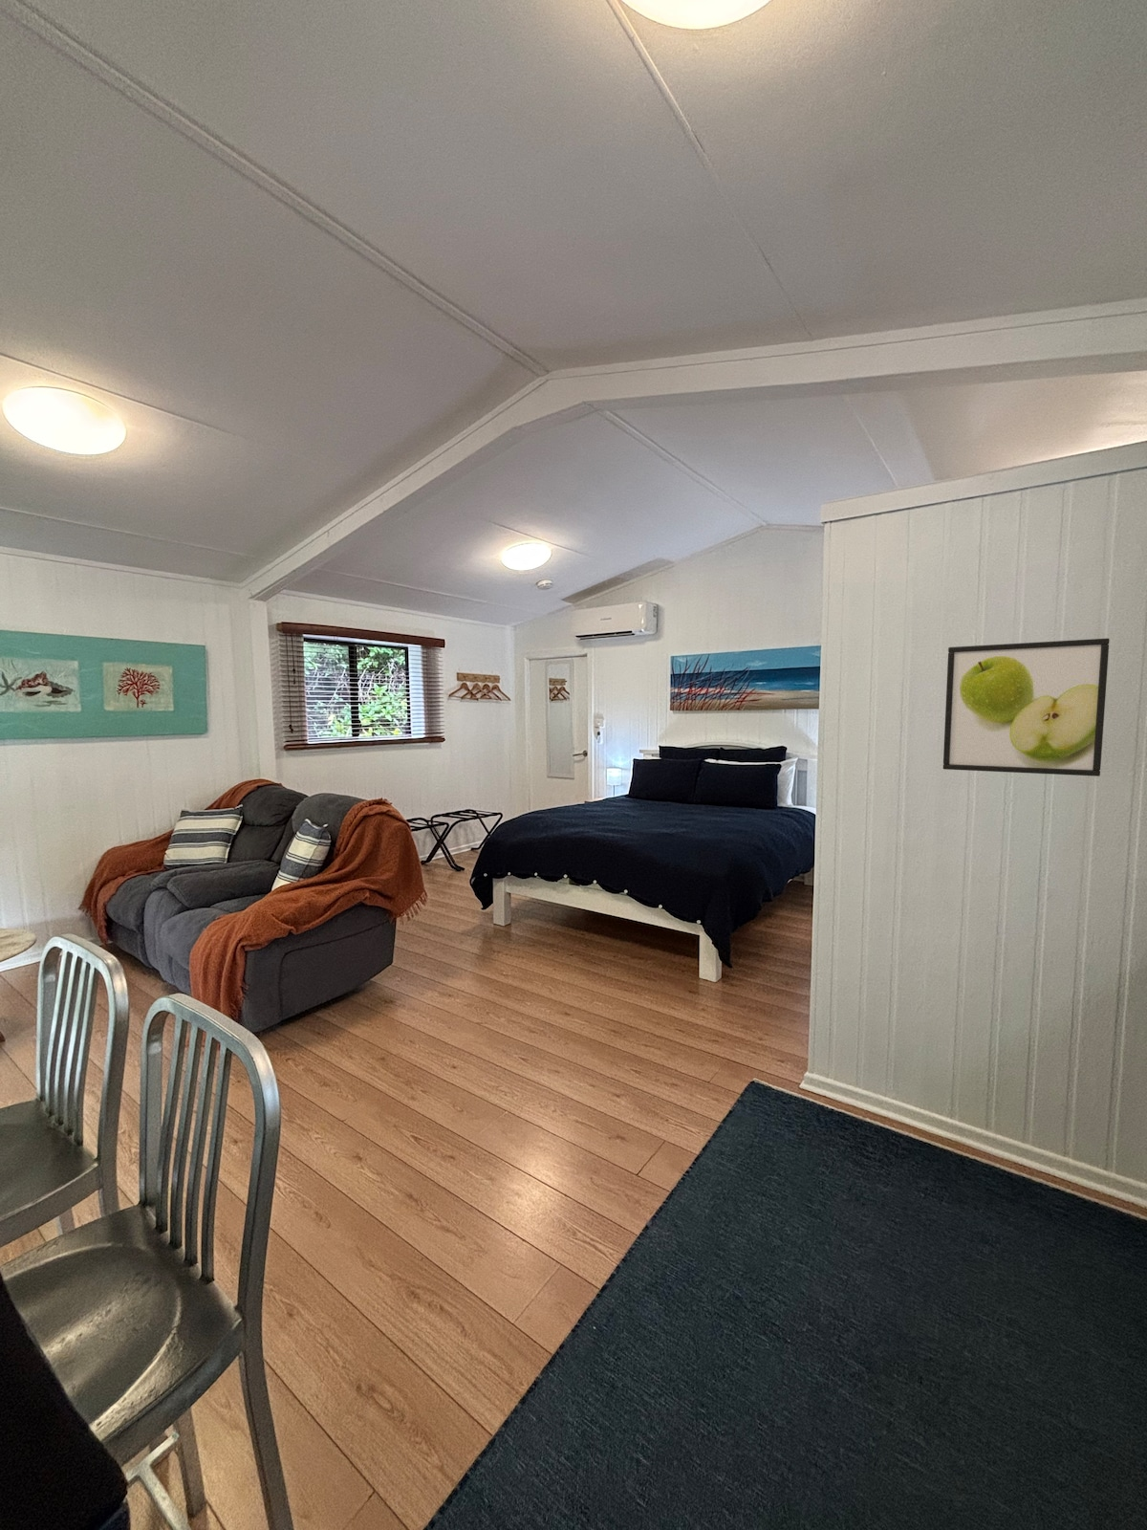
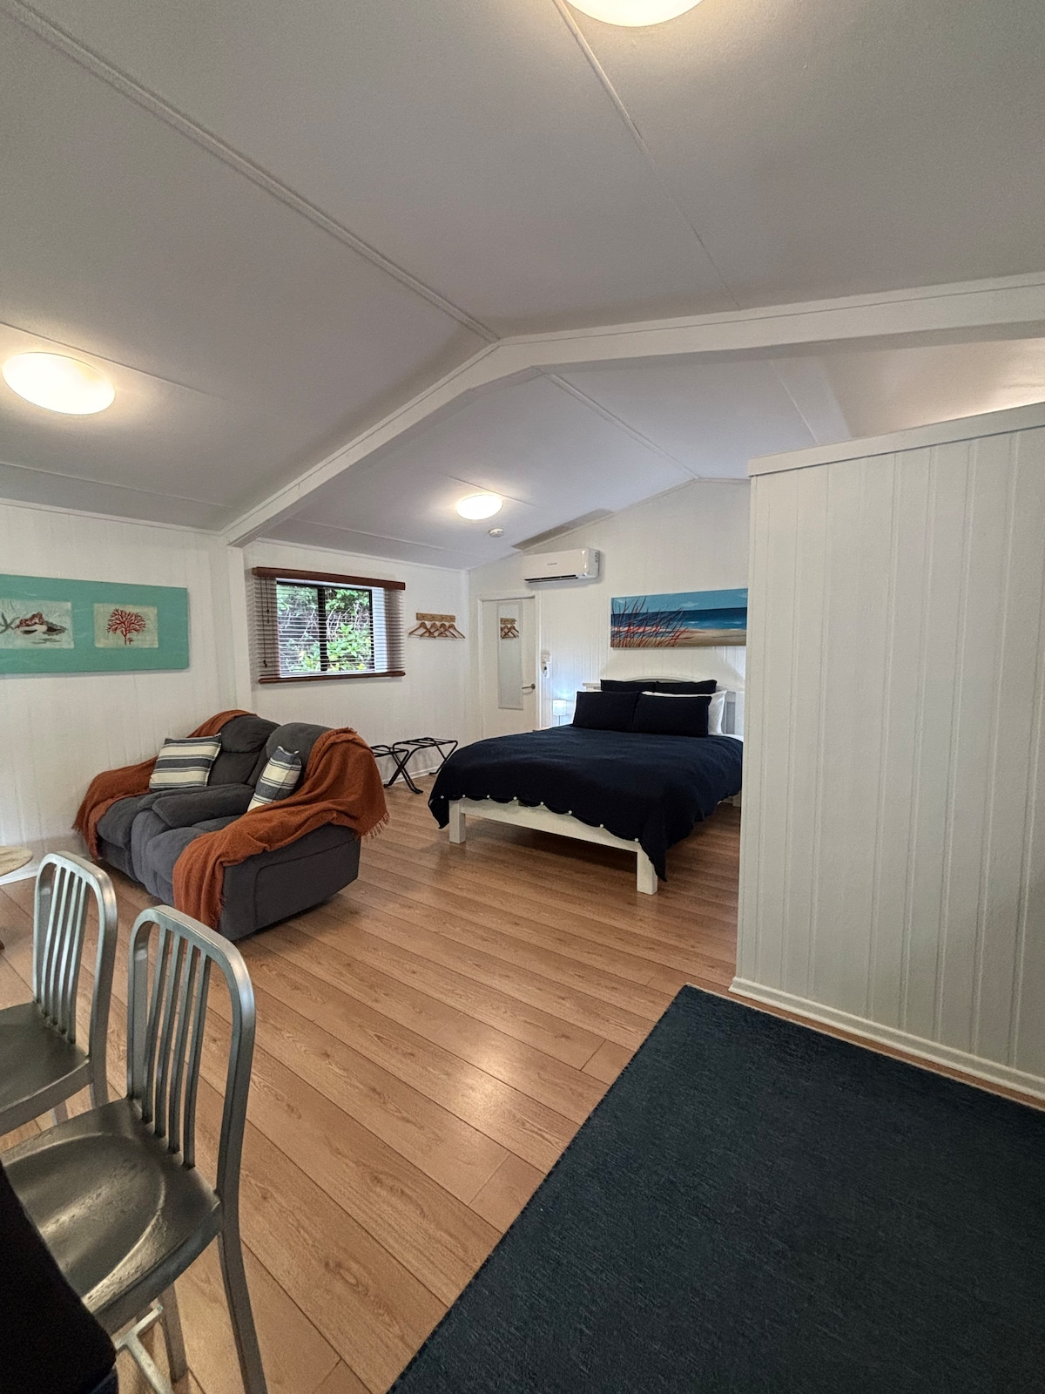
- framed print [942,637,1111,777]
